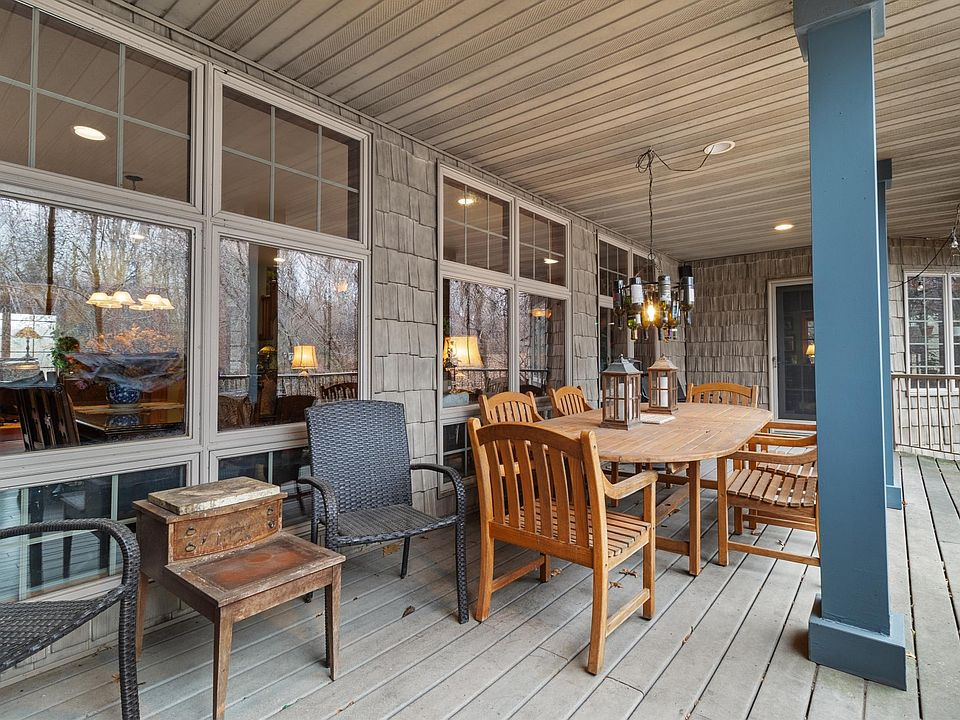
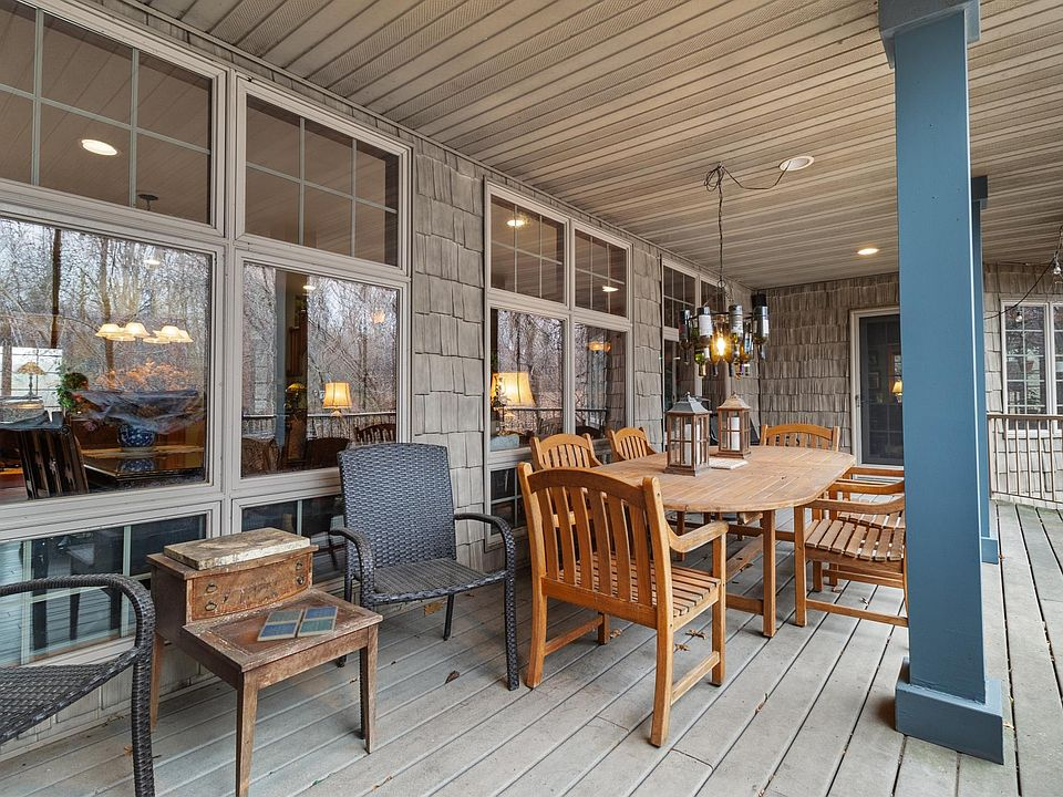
+ drink coaster [257,605,339,642]
